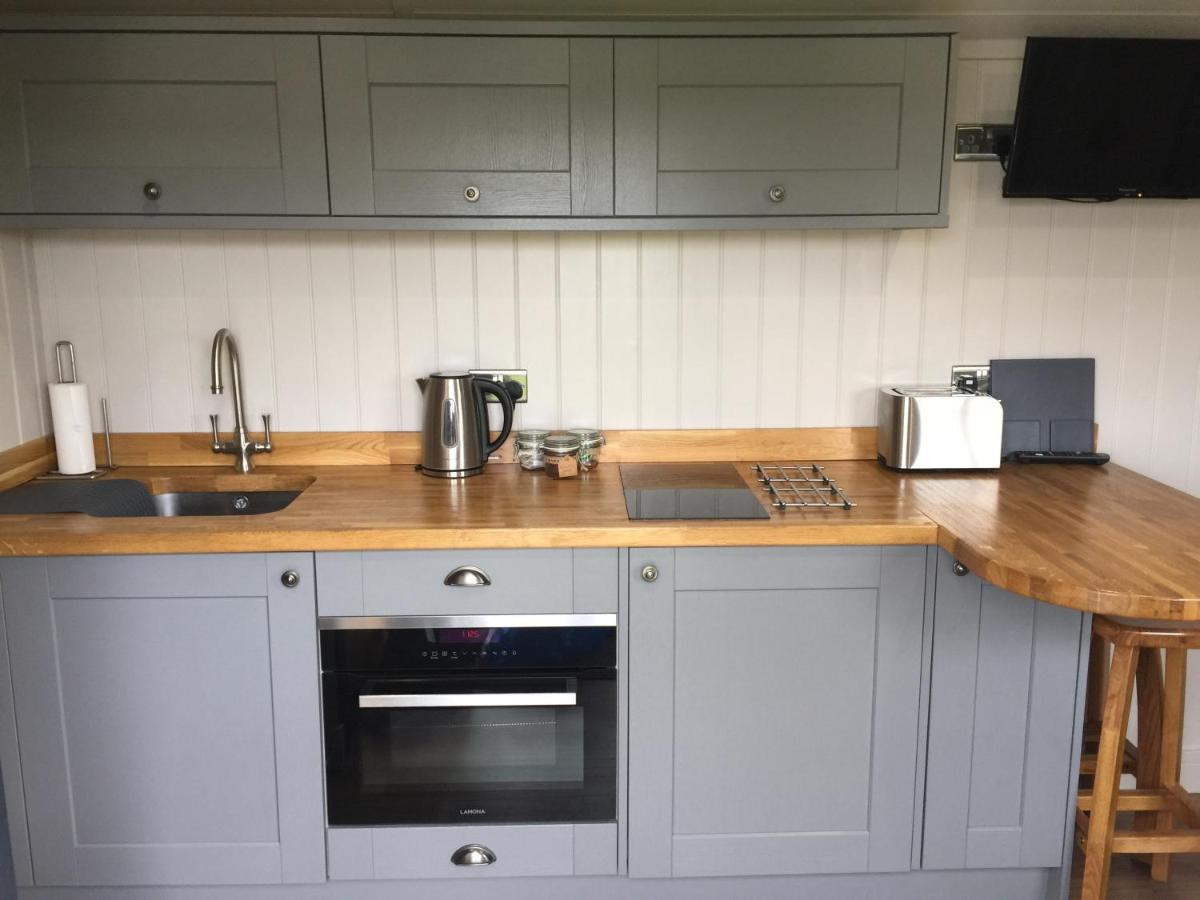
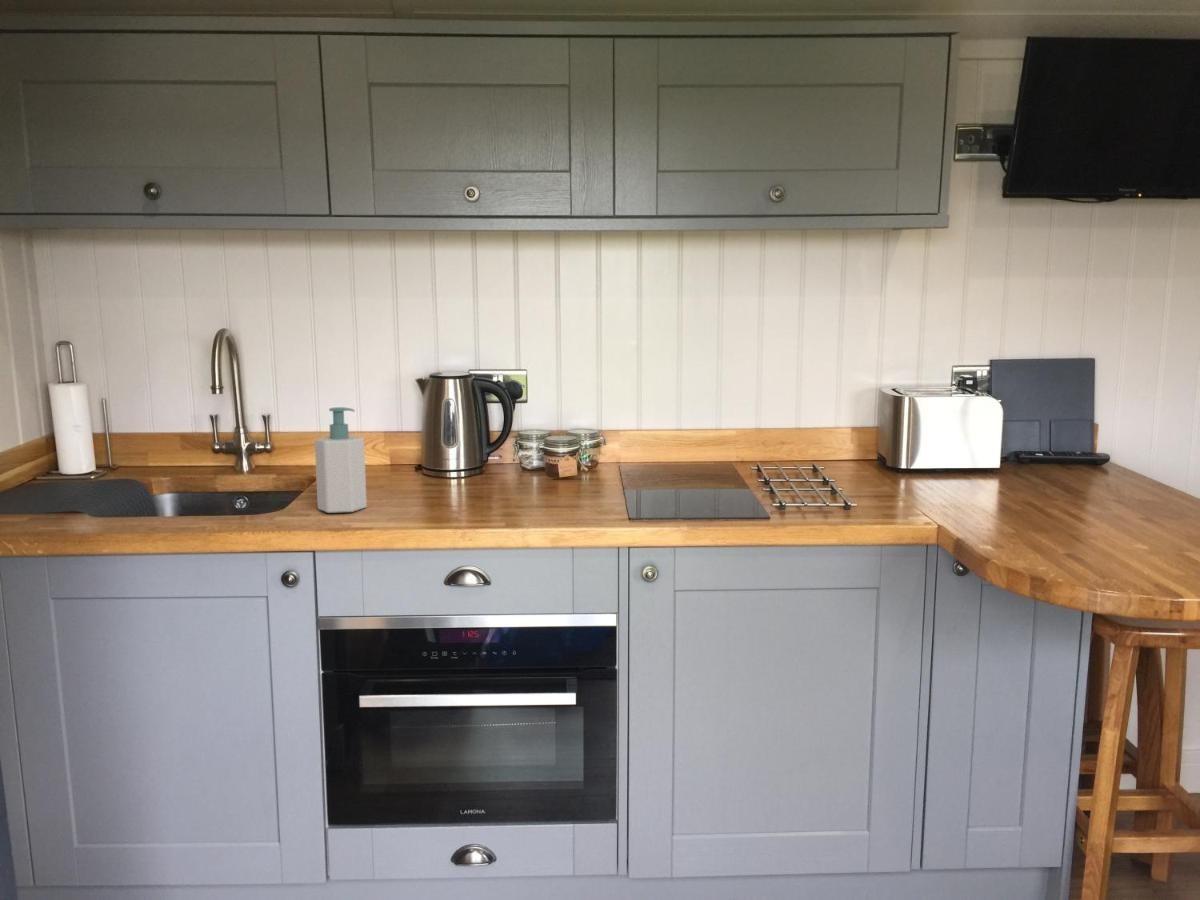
+ soap bottle [314,406,368,514]
